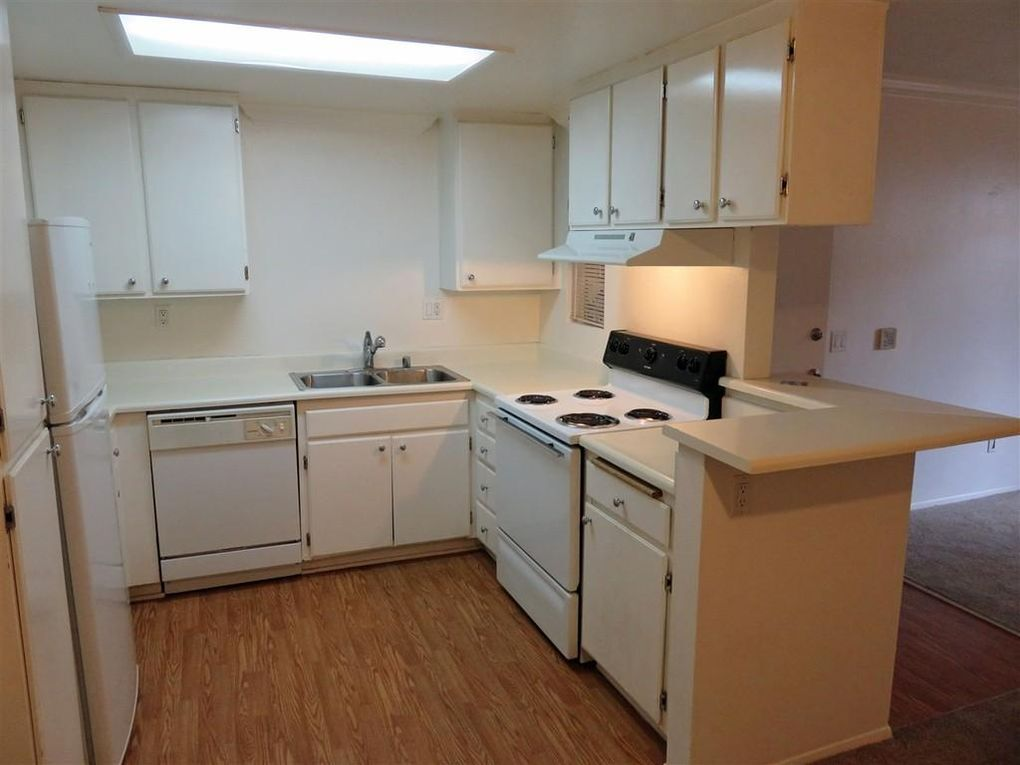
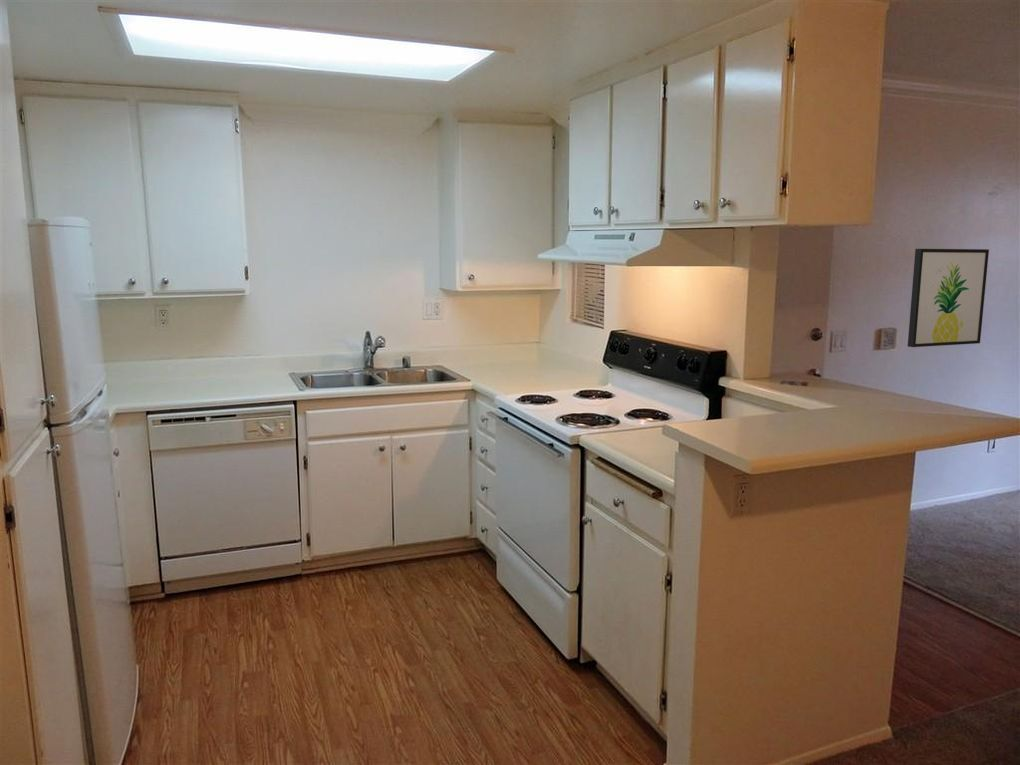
+ wall art [907,248,990,348]
